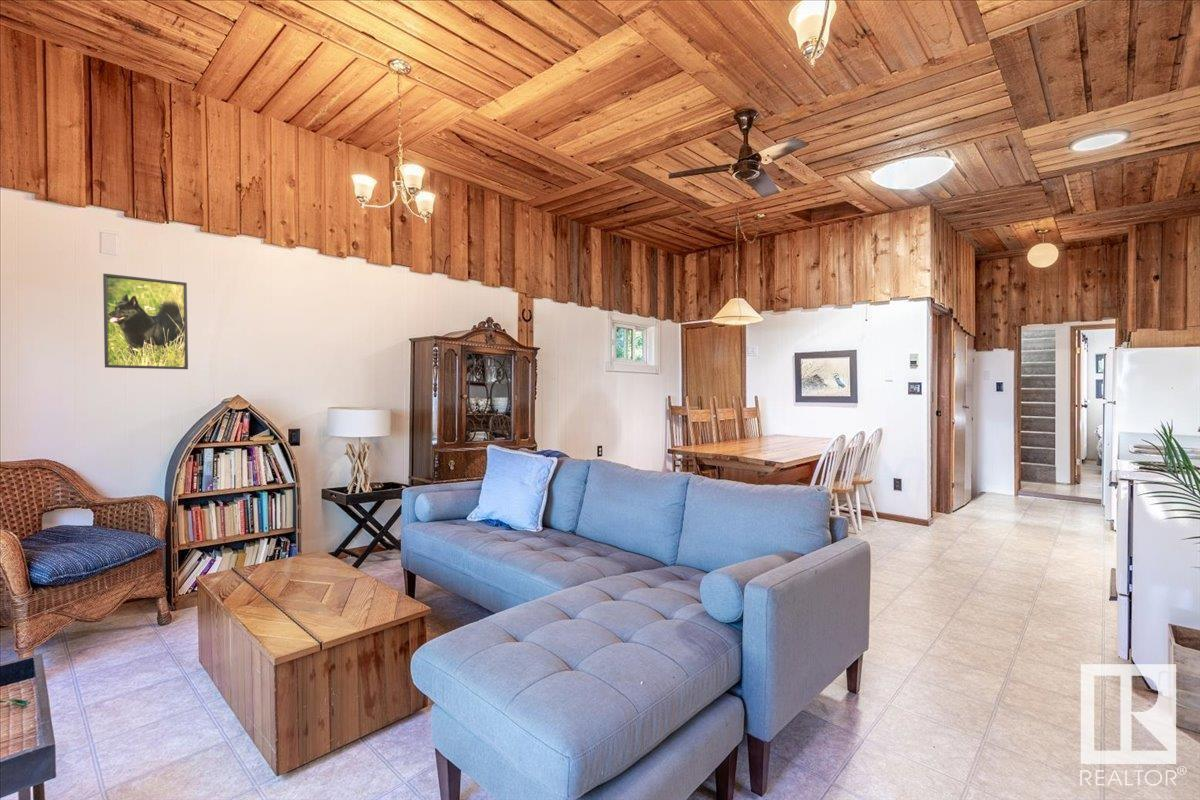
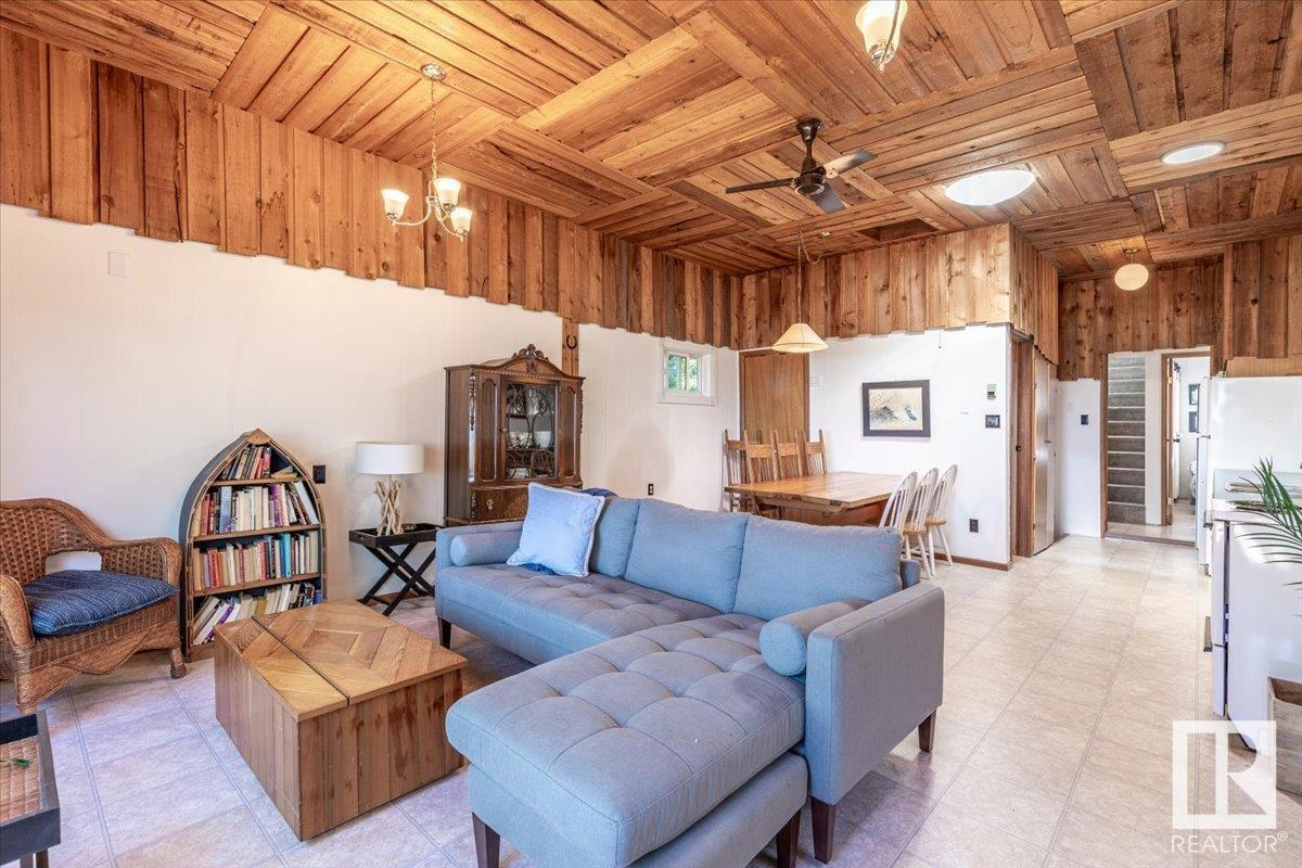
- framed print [102,273,189,370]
